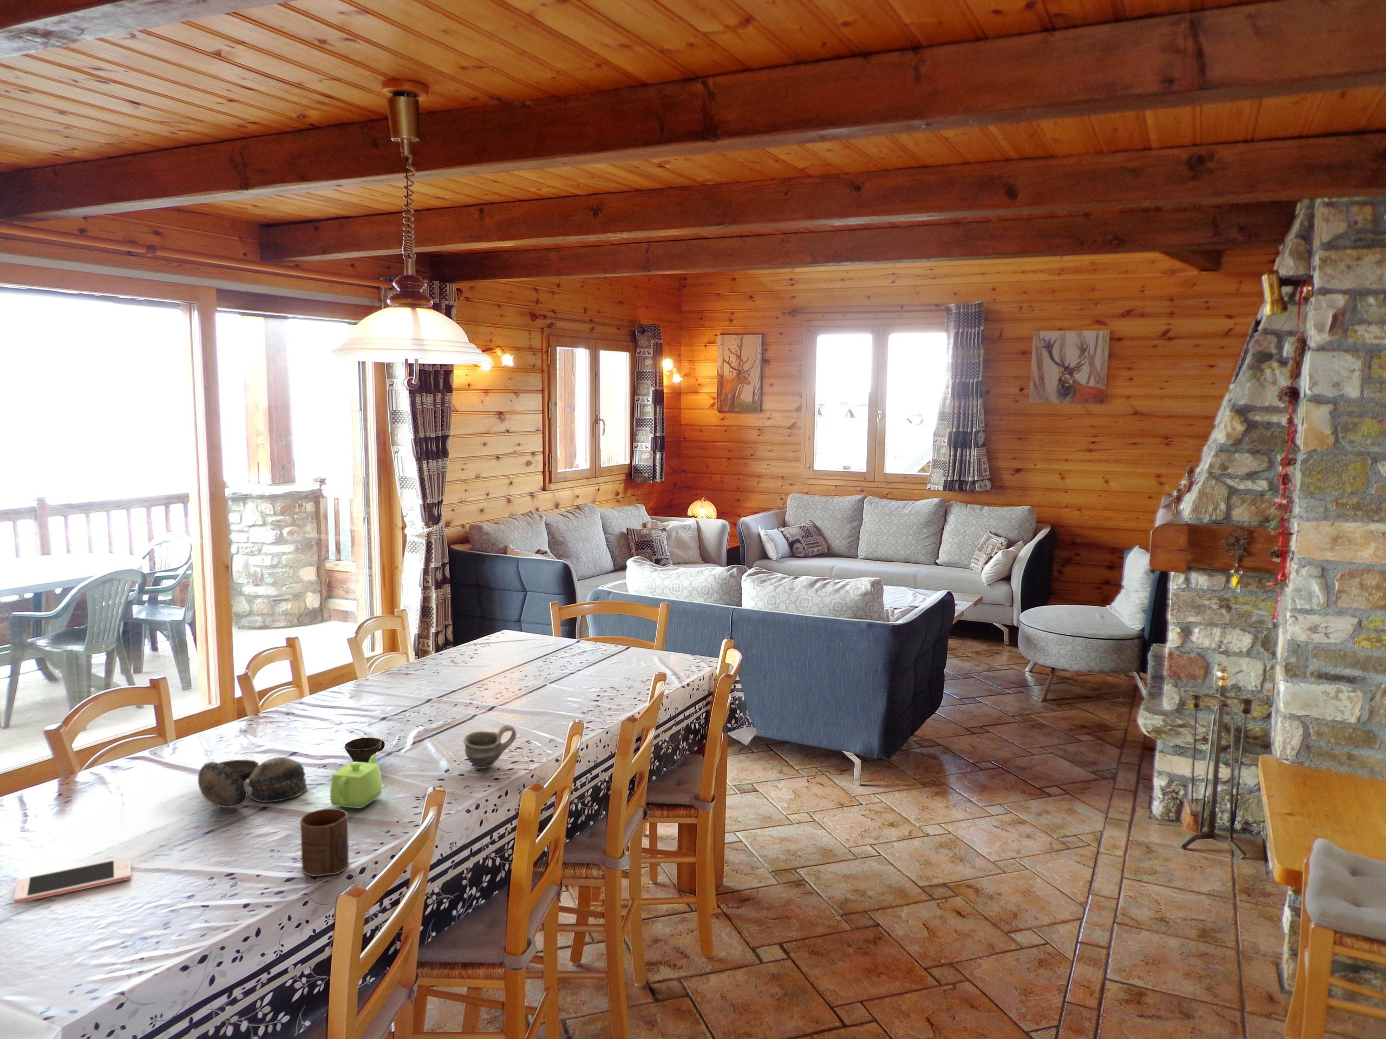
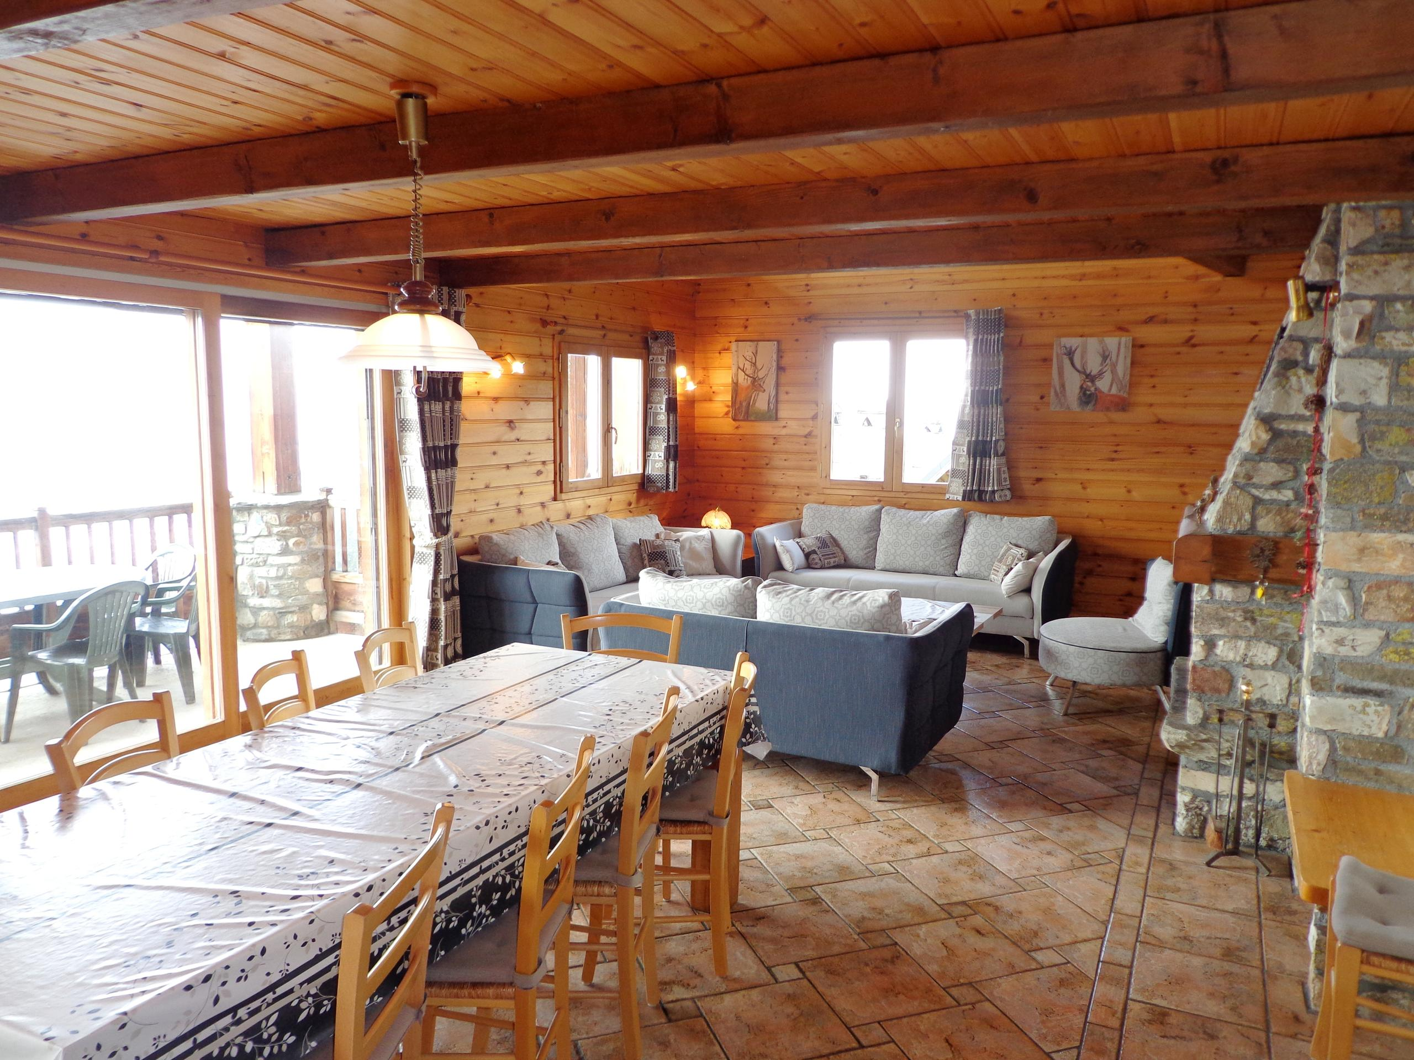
- teapot [330,753,383,809]
- cup [463,724,517,769]
- cell phone [13,857,132,905]
- cup [345,737,385,763]
- decorative bowl [198,756,308,809]
- cup [299,808,349,876]
